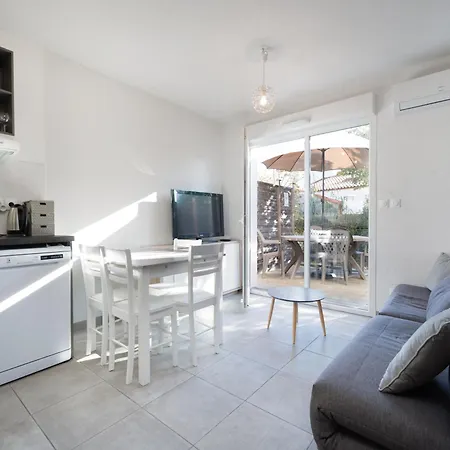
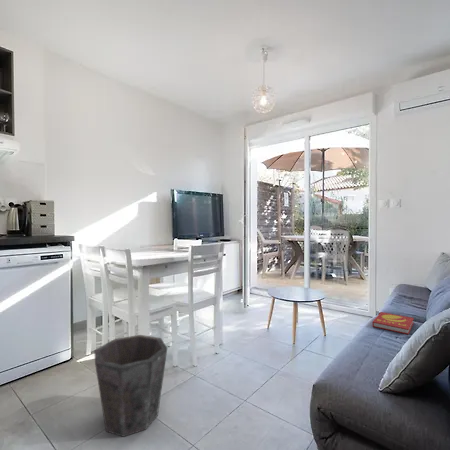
+ waste bin [93,334,168,438]
+ book [372,311,415,335]
